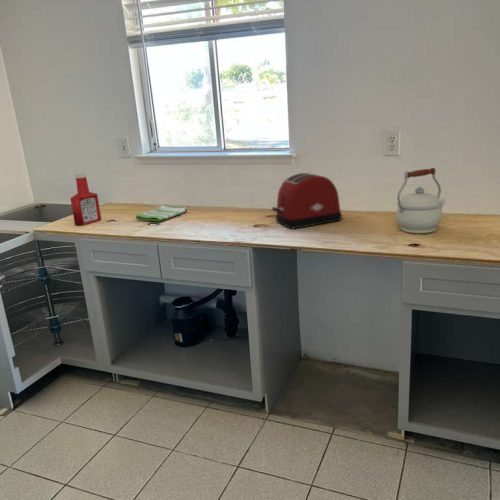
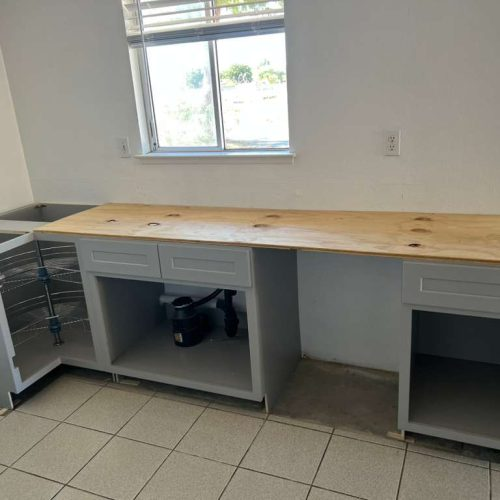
- toaster [271,172,343,229]
- soap bottle [69,172,102,227]
- kettle [395,167,447,234]
- dish towel [135,203,189,223]
